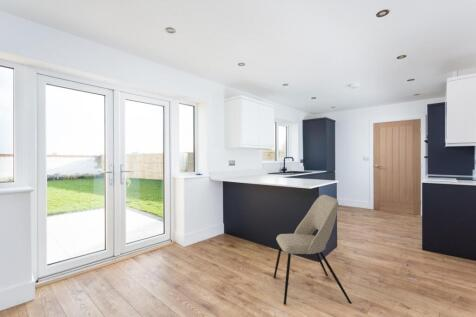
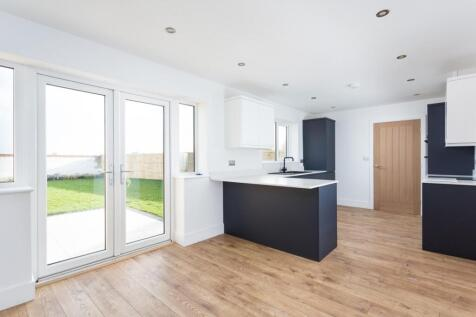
- dining chair [273,194,353,306]
